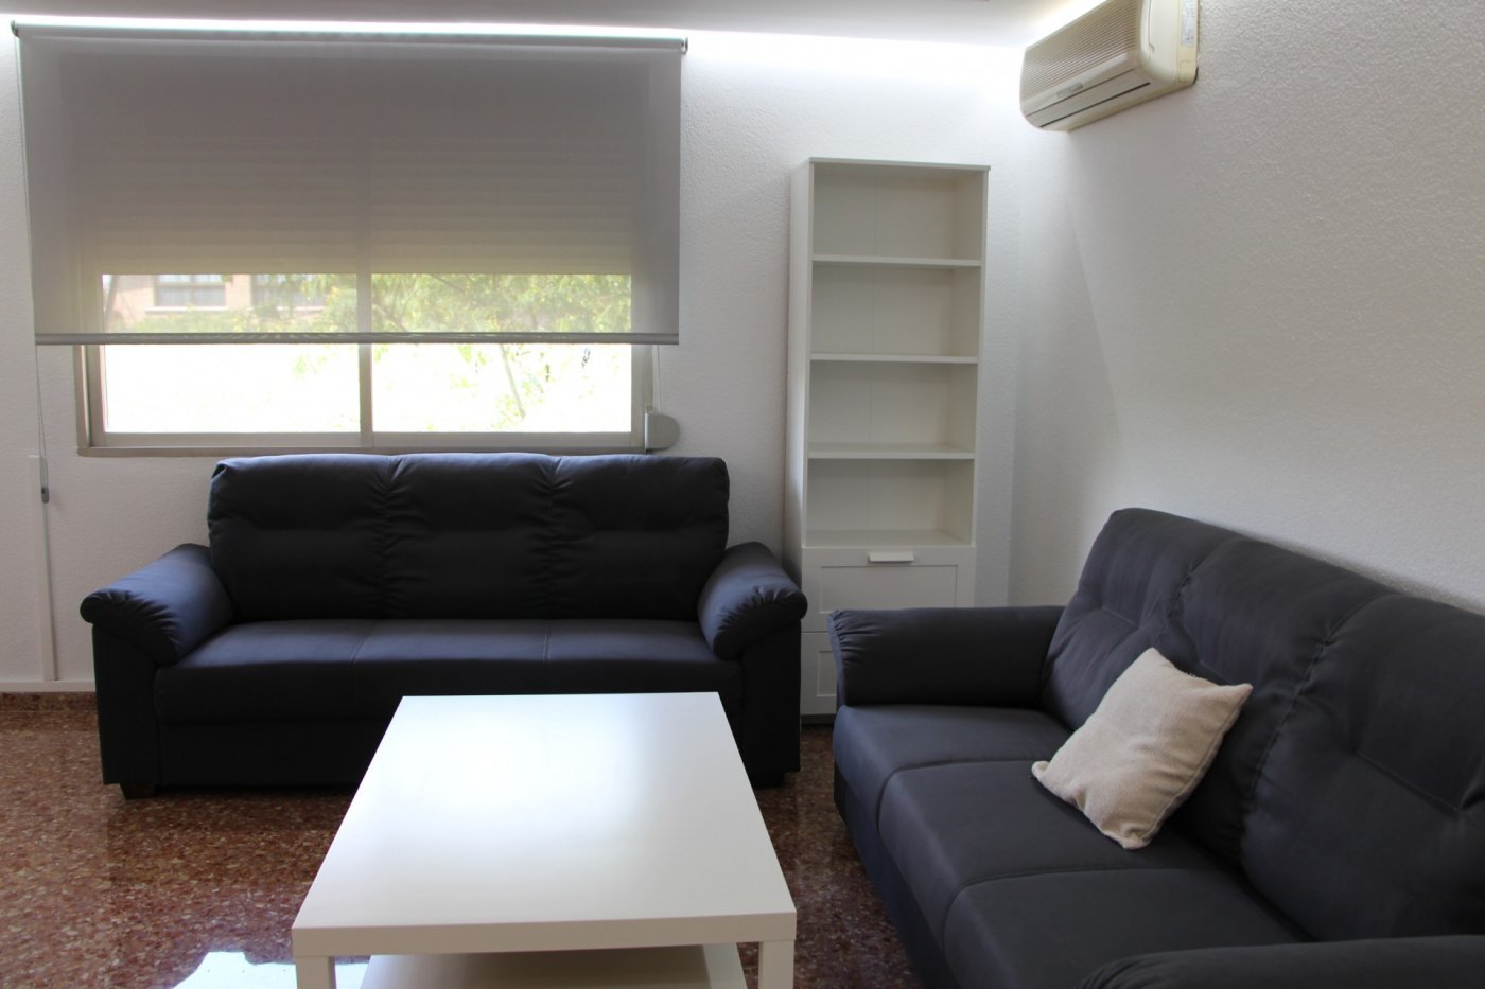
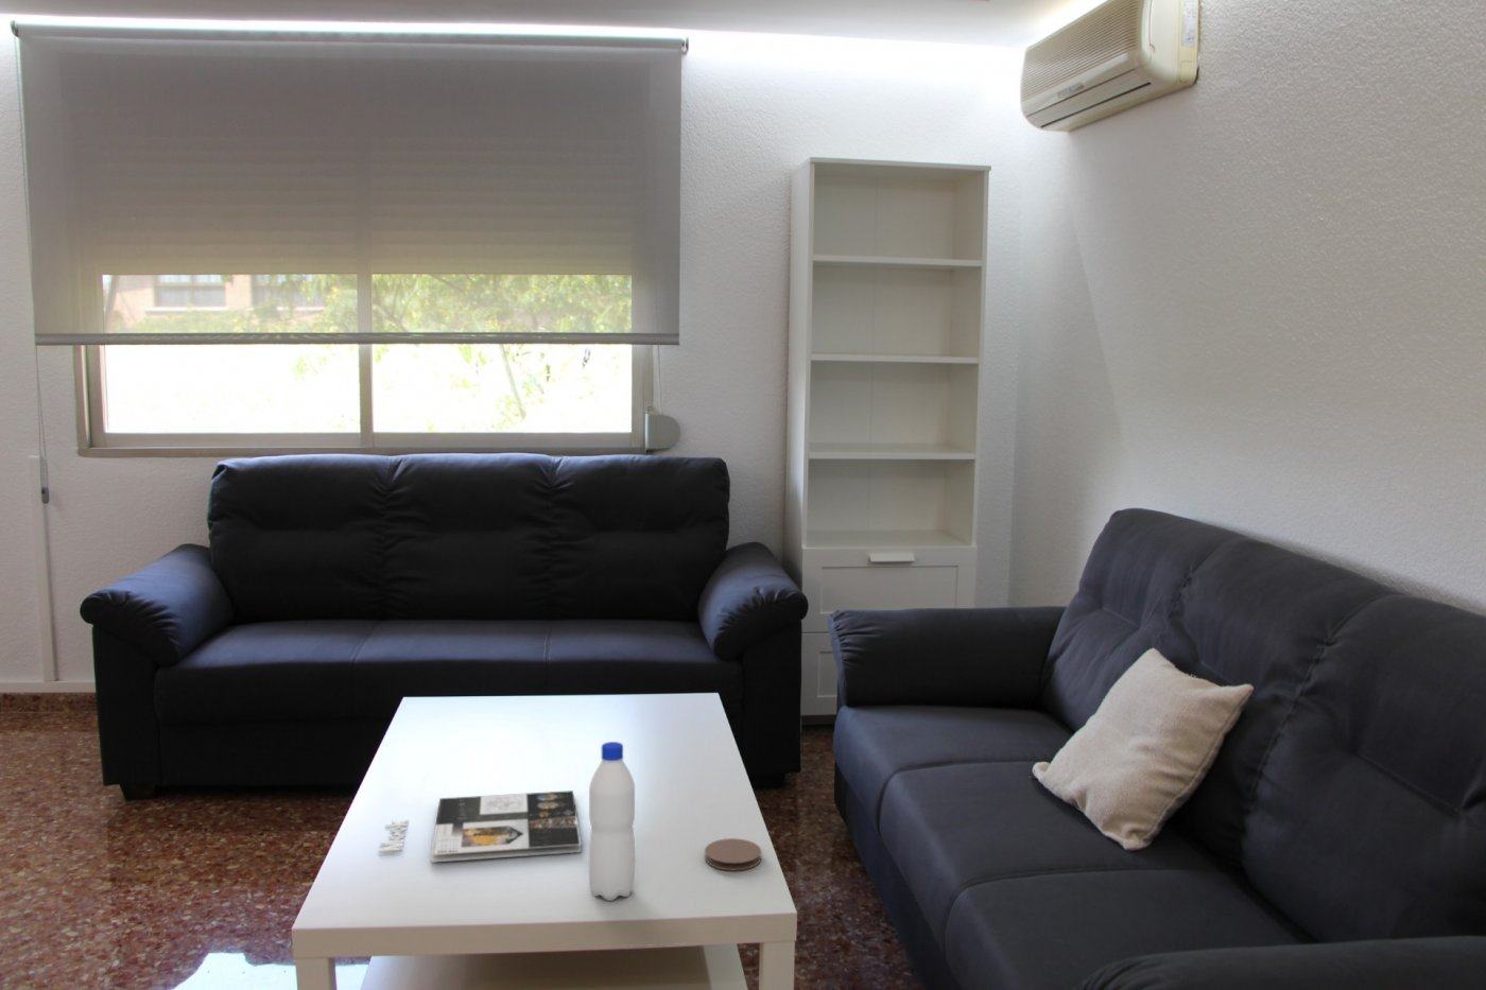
+ water bottle [588,740,635,902]
+ magazine [377,789,581,864]
+ coaster [704,838,762,871]
